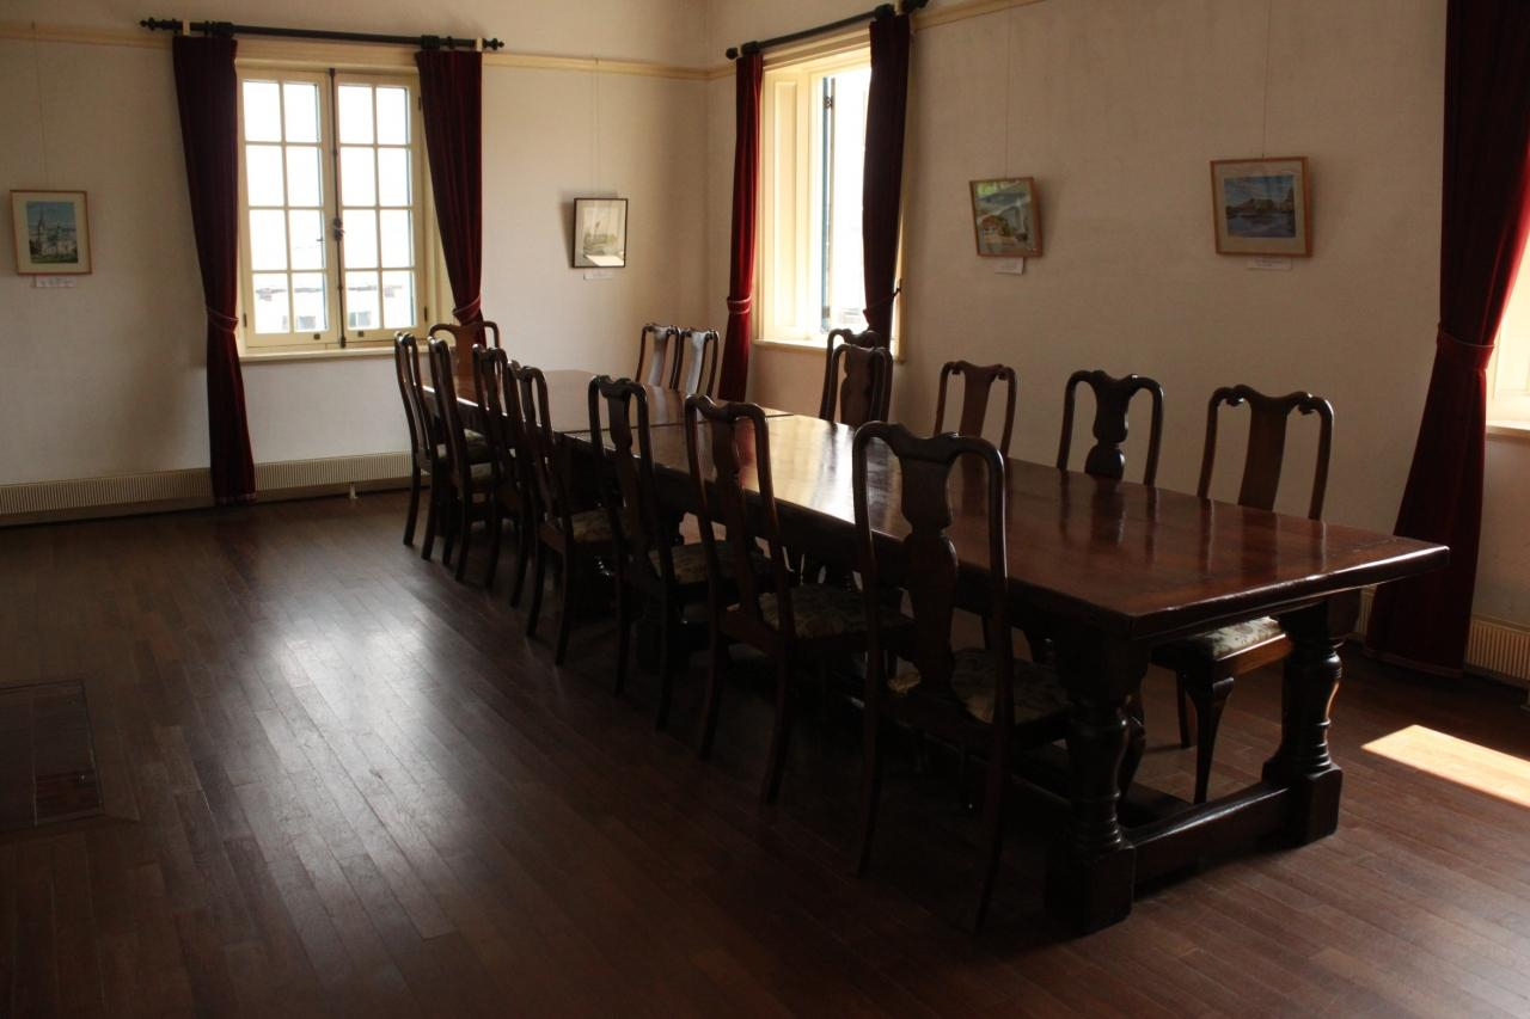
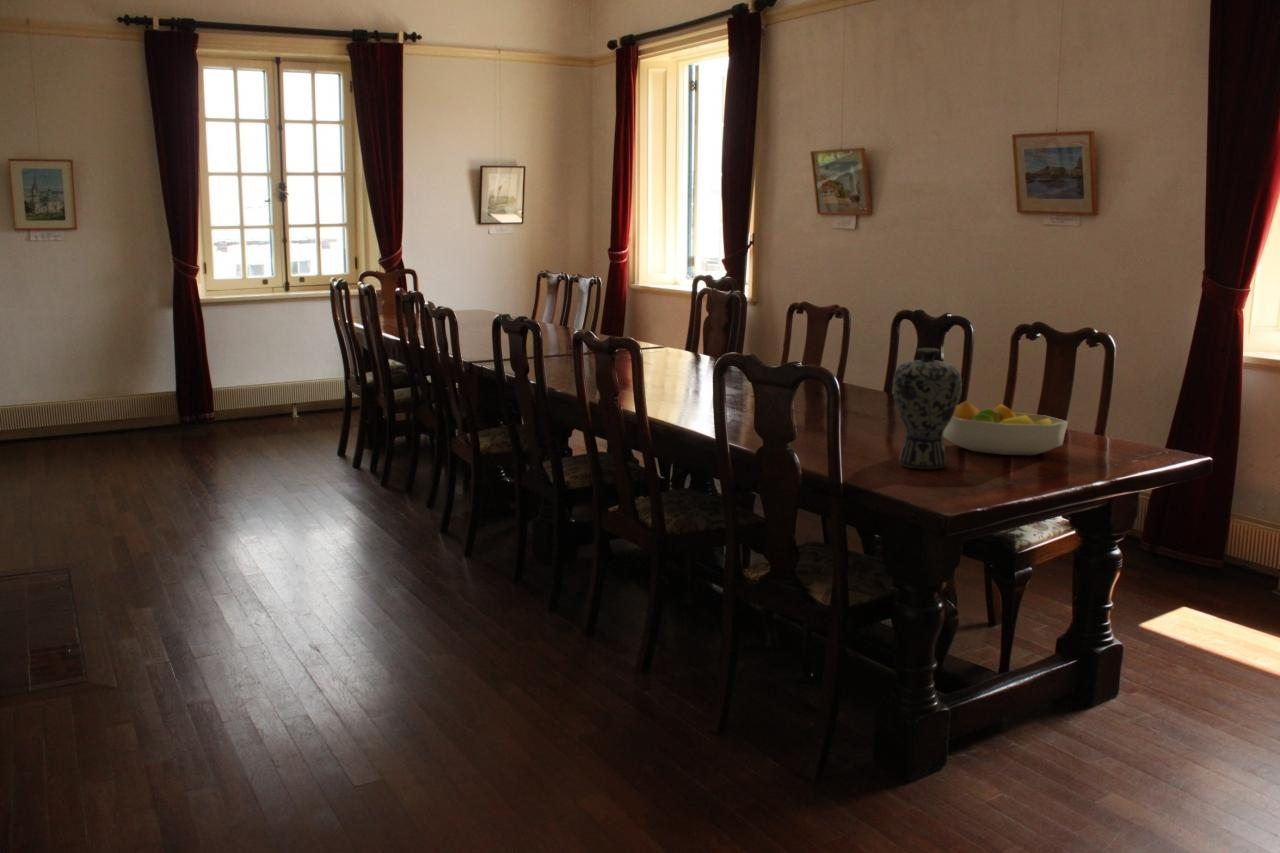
+ fruit bowl [943,399,1069,456]
+ vase [892,347,963,470]
